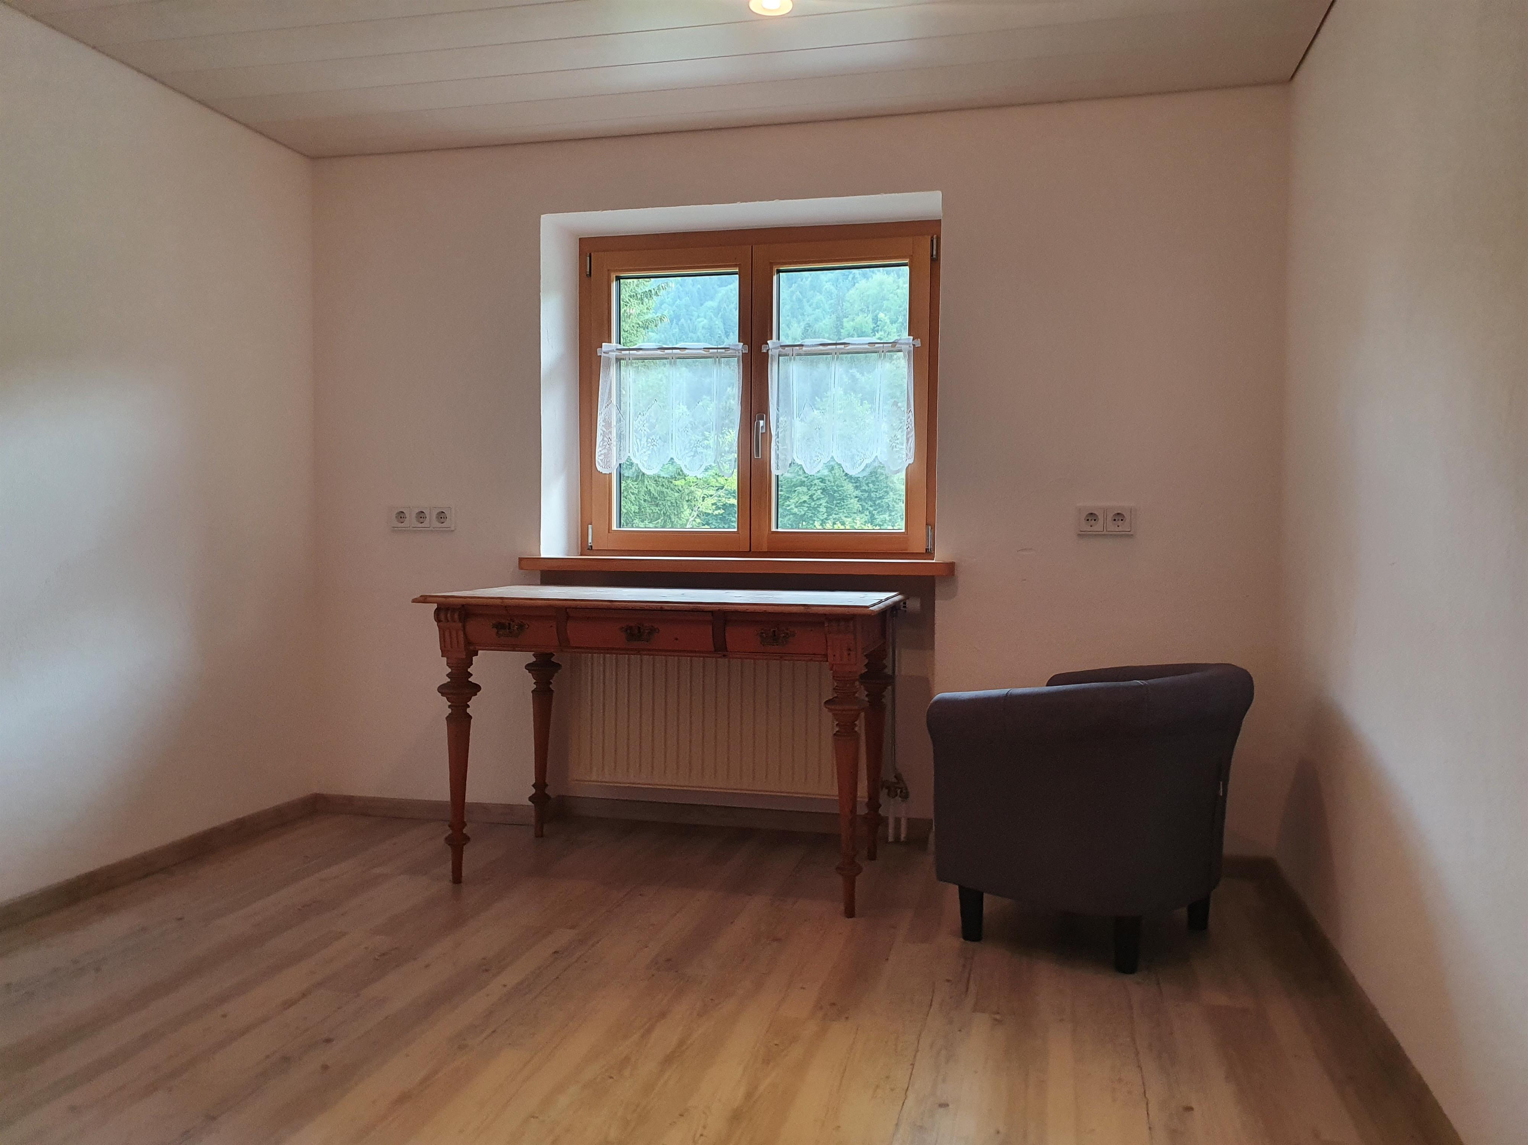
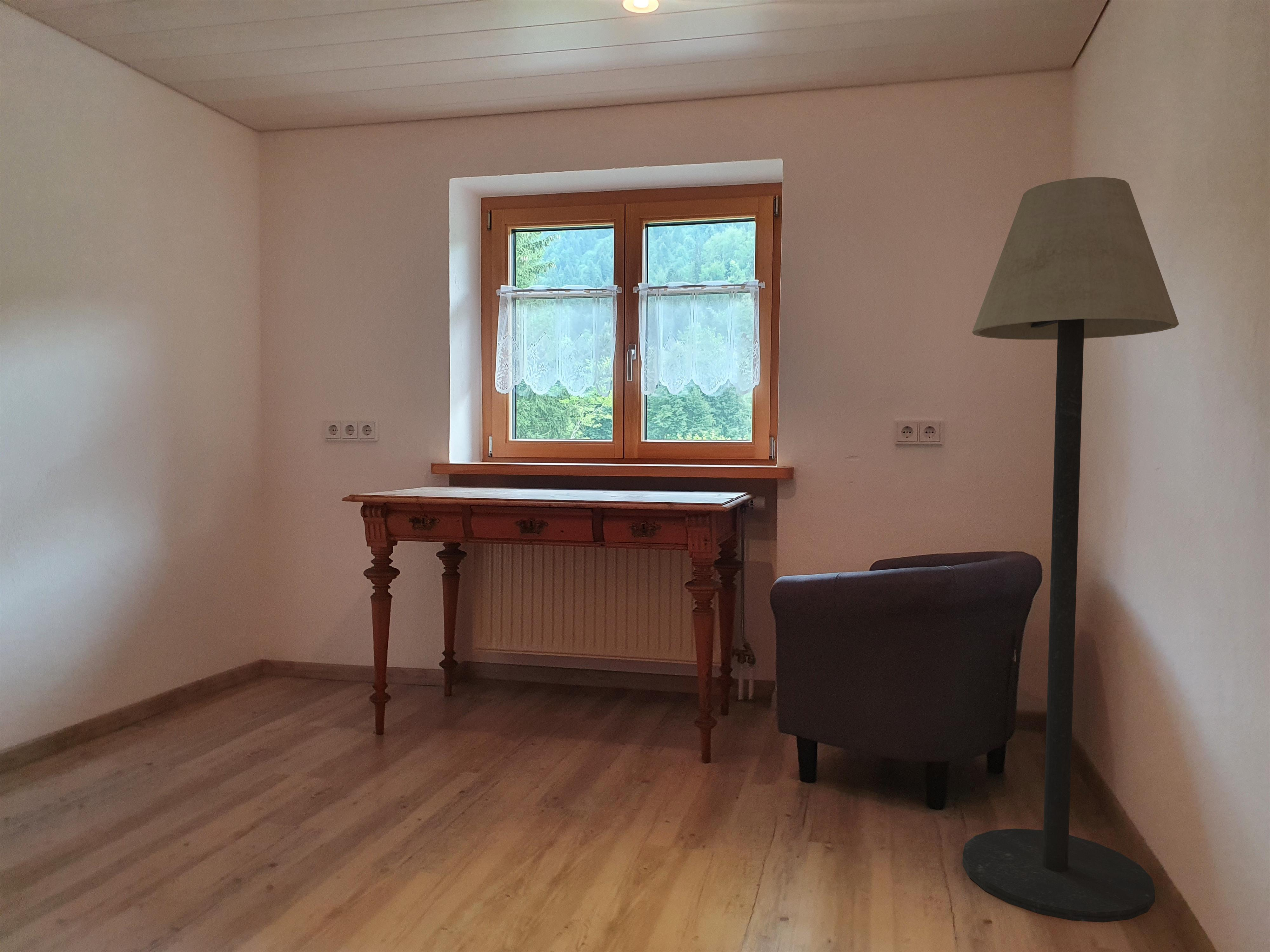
+ floor lamp [962,177,1179,923]
